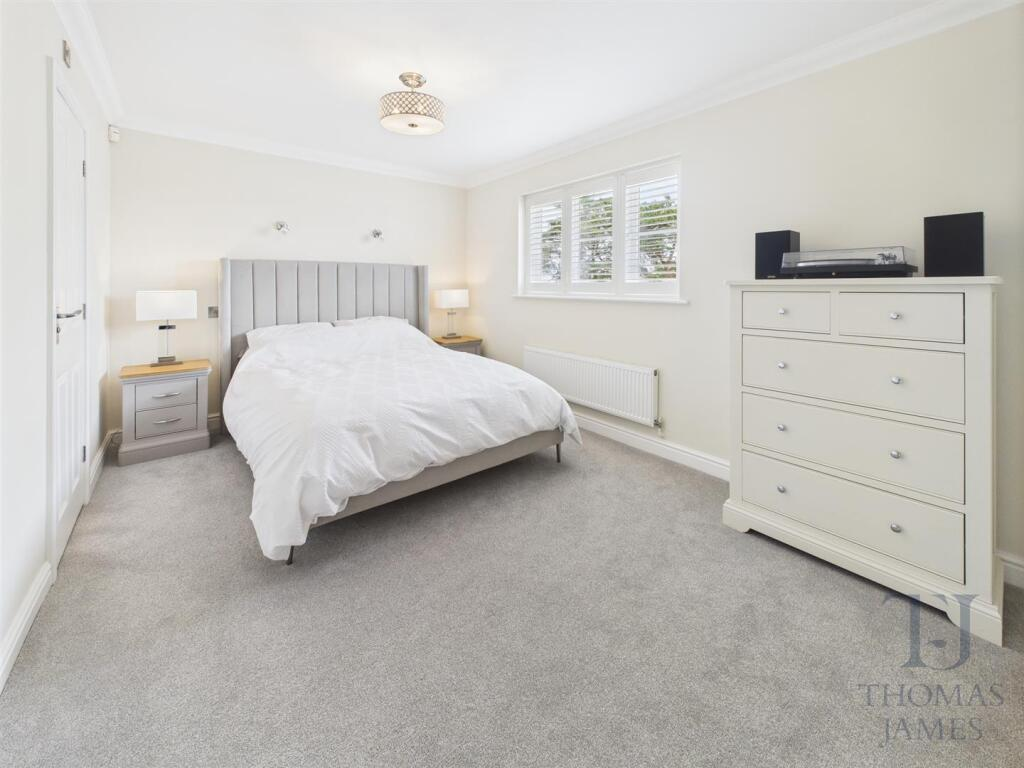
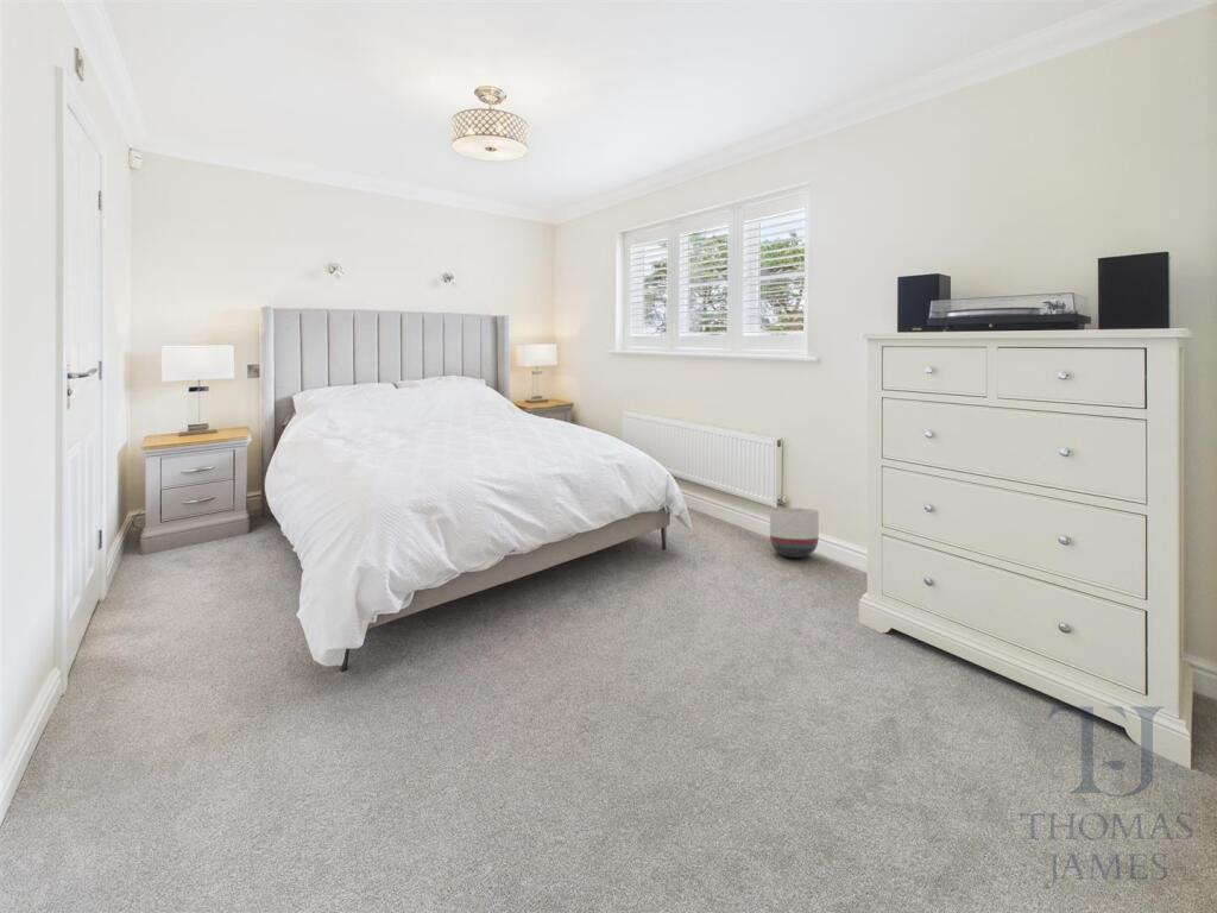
+ planter [769,506,820,559]
